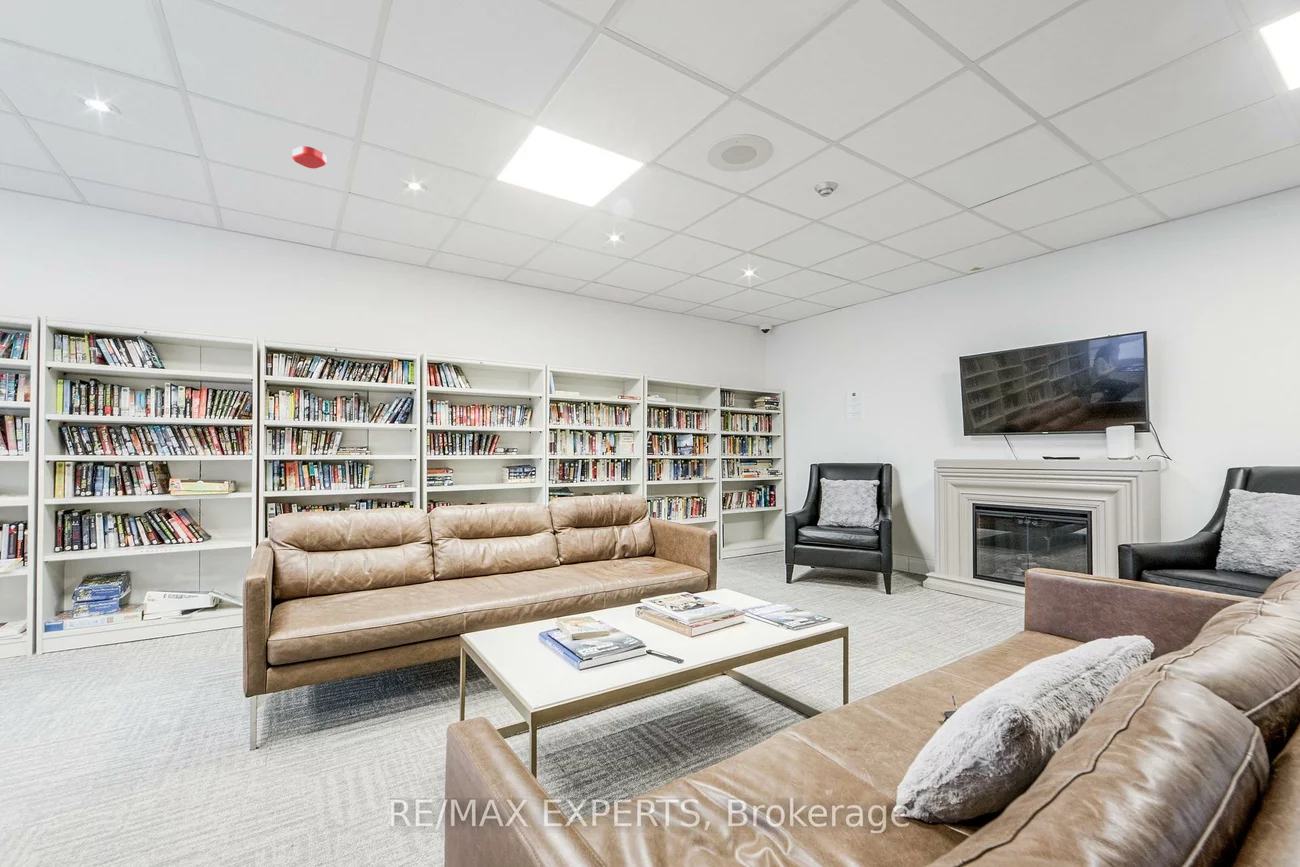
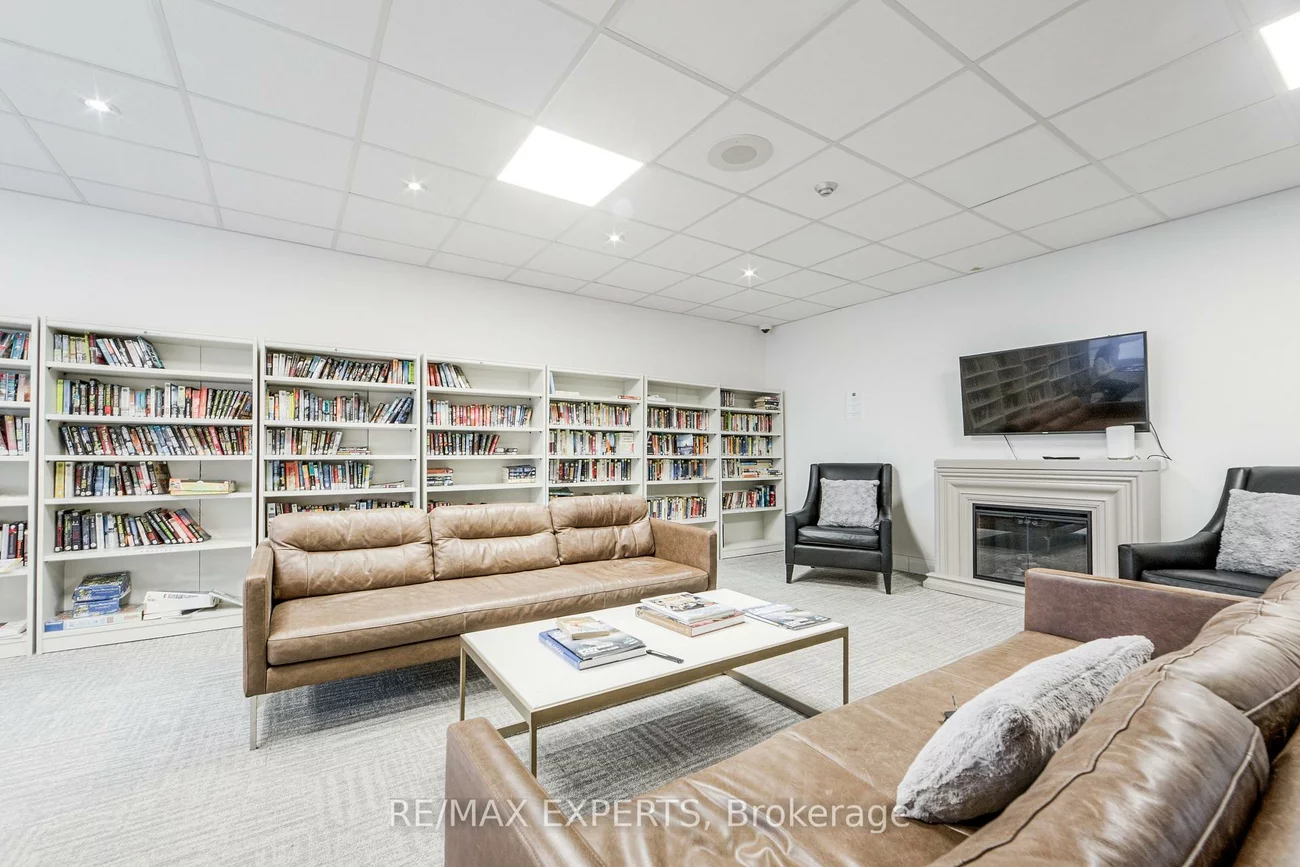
- smoke detector [291,145,327,170]
